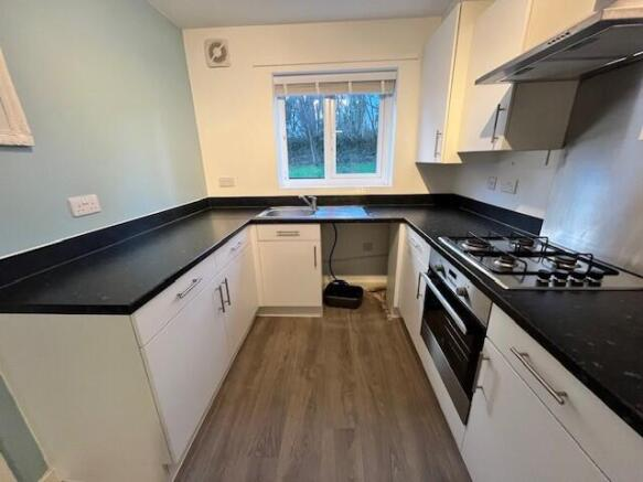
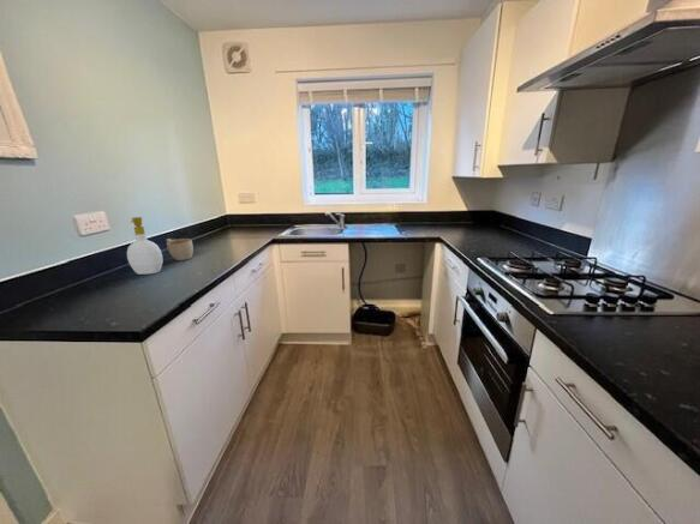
+ cup [166,237,195,261]
+ soap bottle [126,216,164,276]
